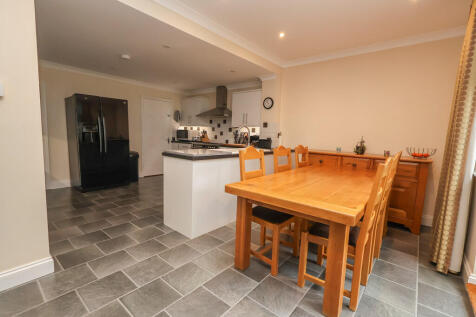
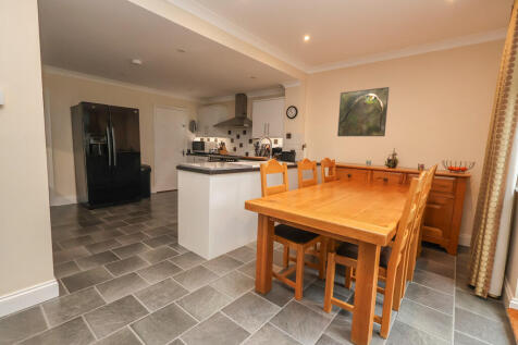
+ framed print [336,86,391,137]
